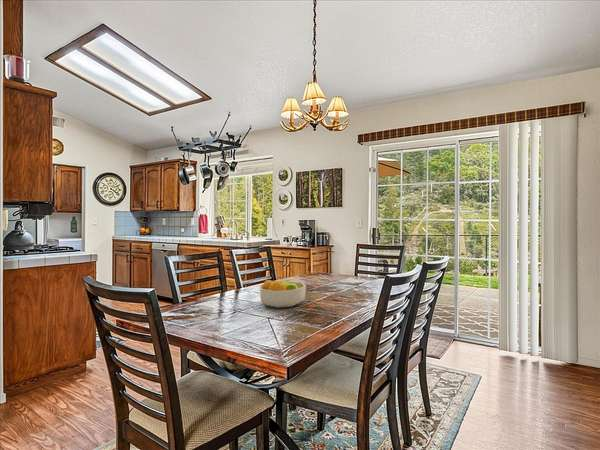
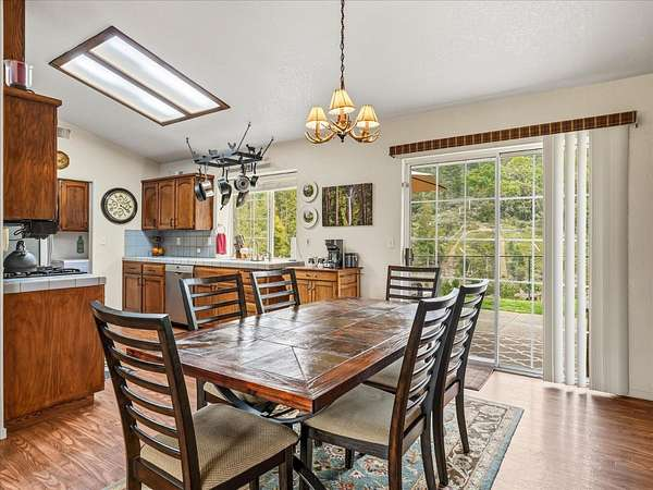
- fruit bowl [258,279,307,309]
